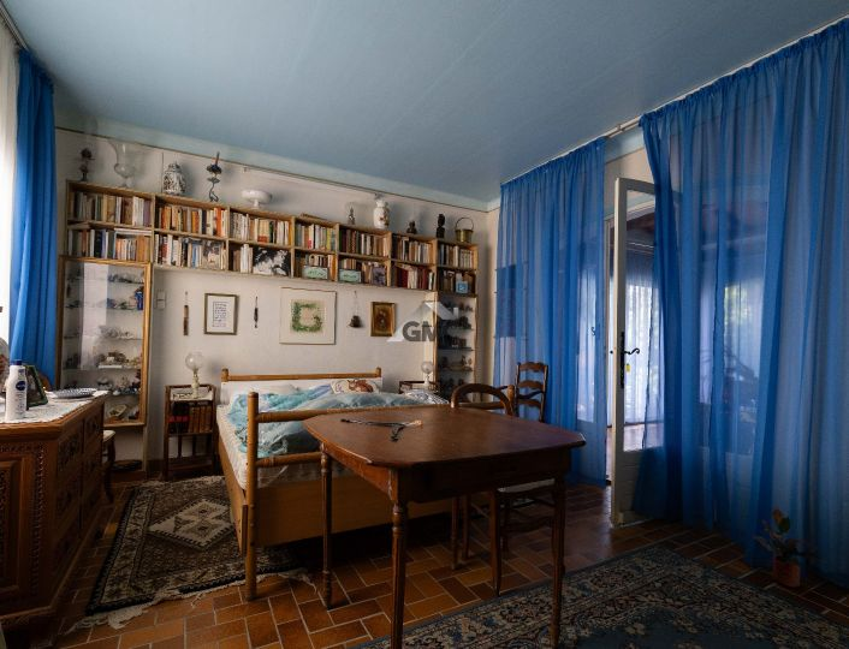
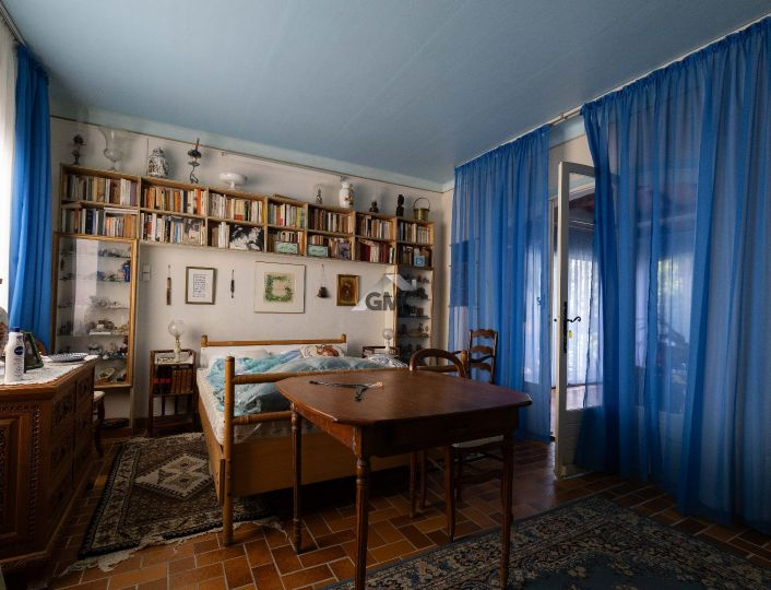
- potted plant [750,506,826,589]
